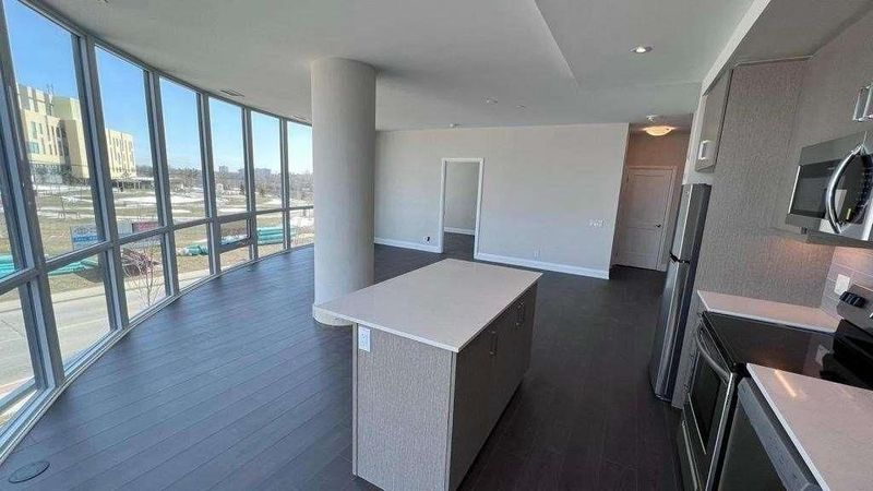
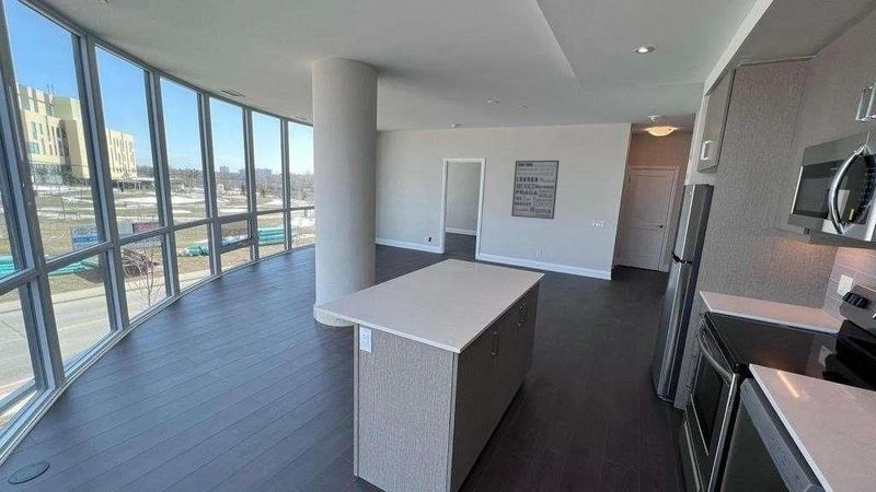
+ wall art [510,160,560,220]
